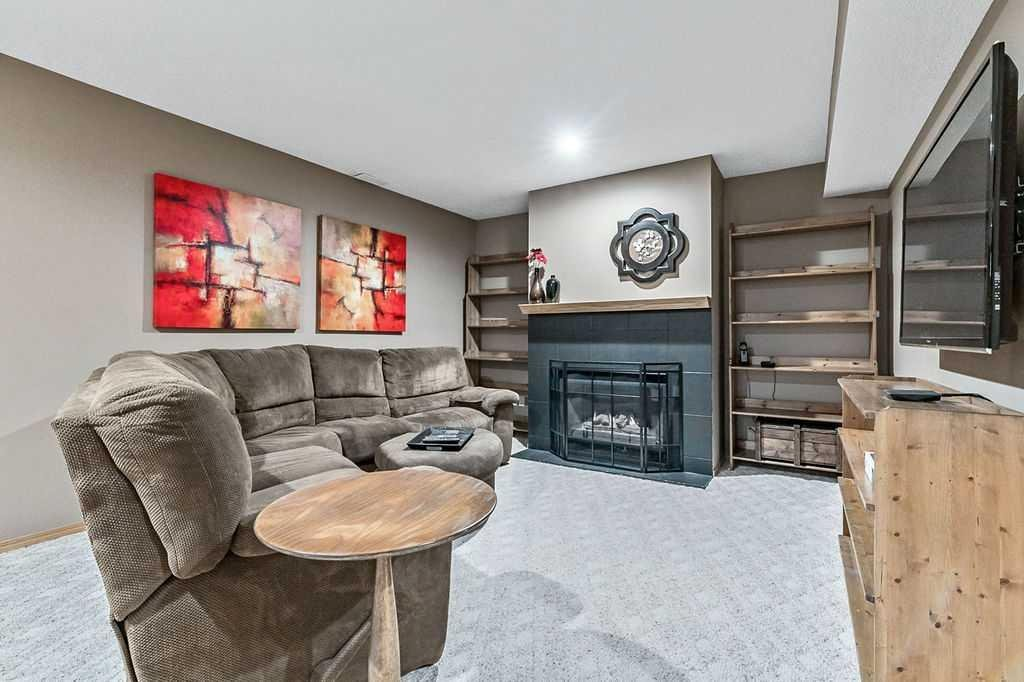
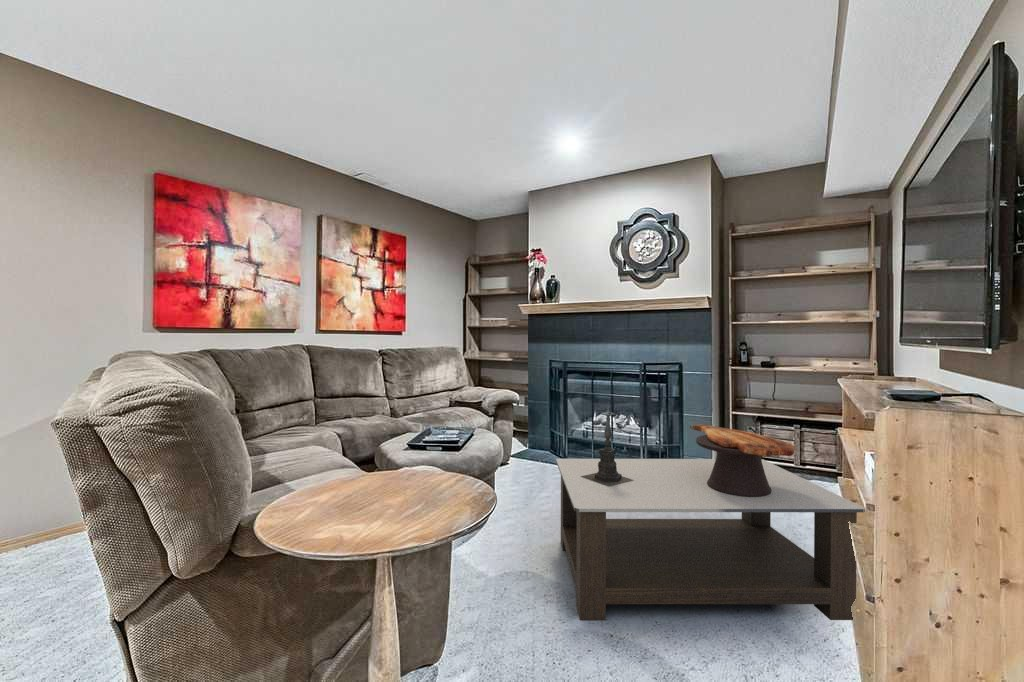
+ candle holder [580,401,634,486]
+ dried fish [689,423,796,497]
+ coffee table [555,458,866,621]
